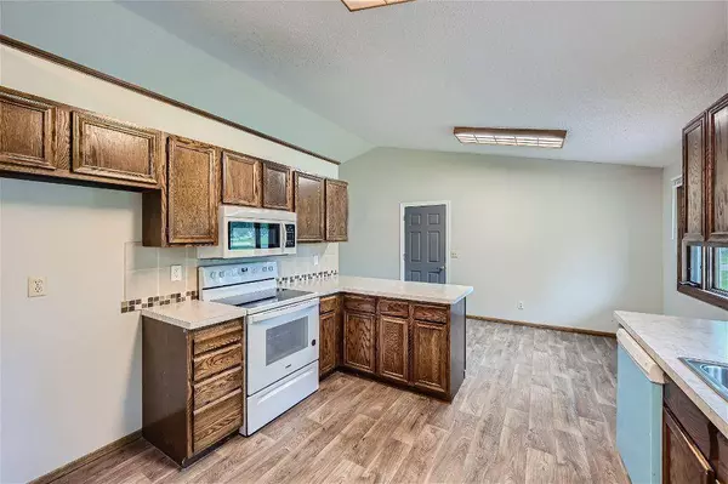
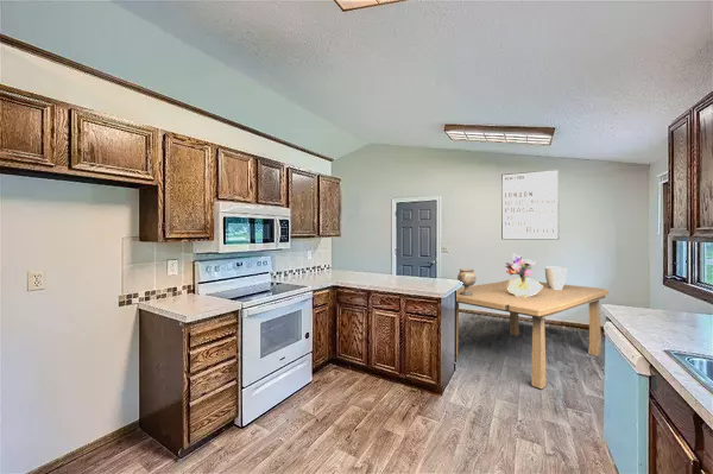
+ ceramic pot [544,266,567,290]
+ wall art [500,169,560,240]
+ goblet [456,267,478,296]
+ bouquet [504,252,543,297]
+ dining table [455,278,610,390]
